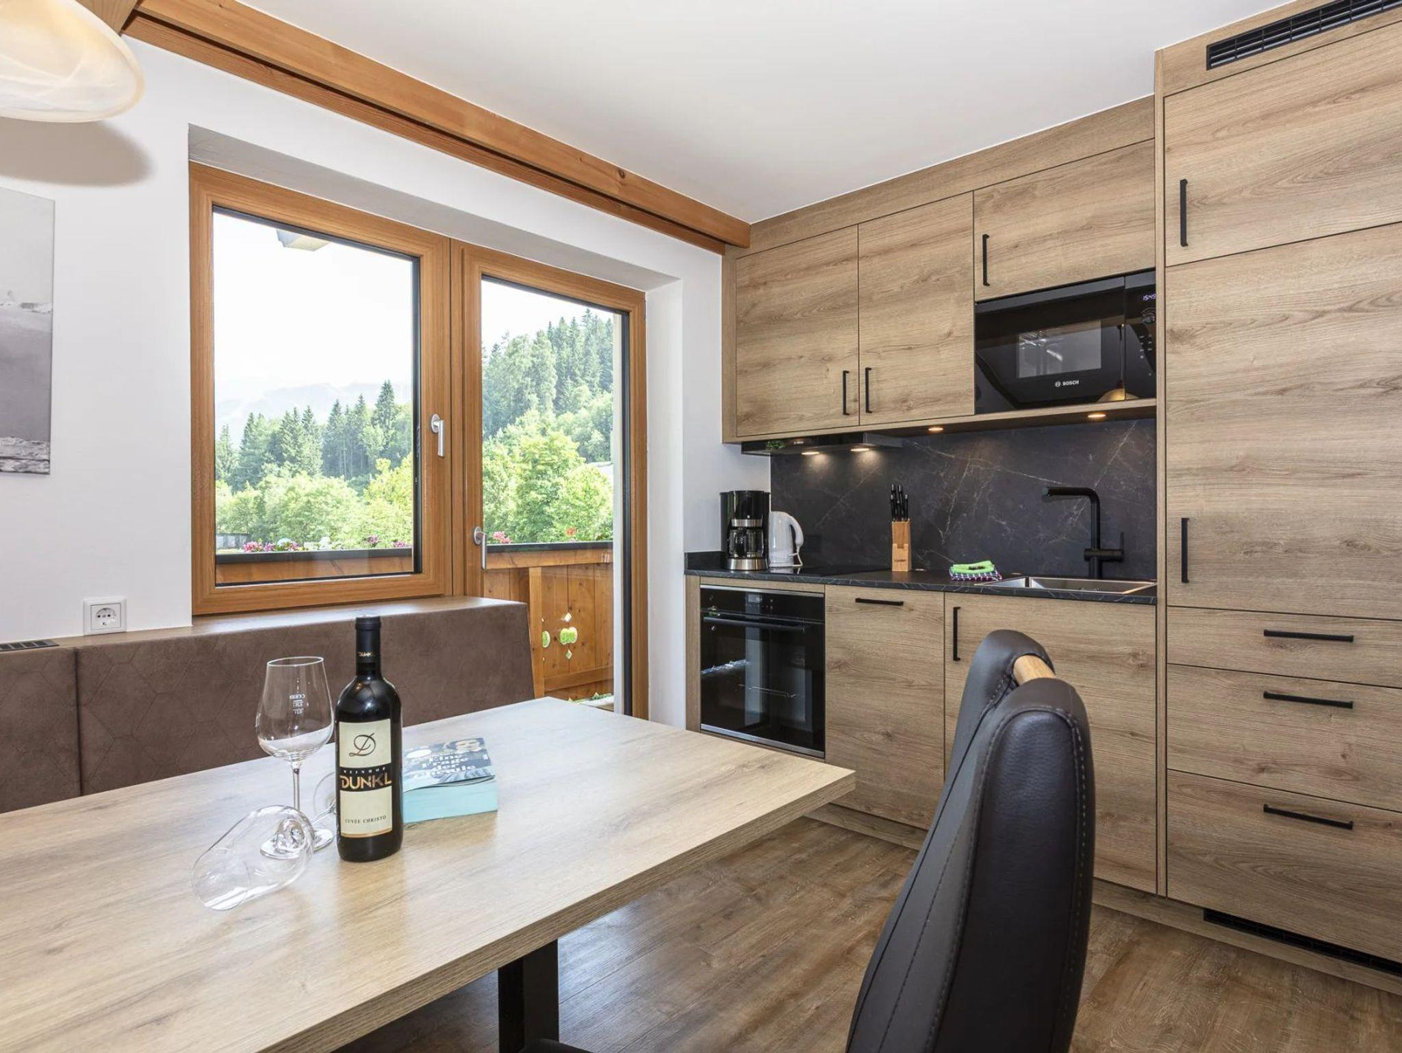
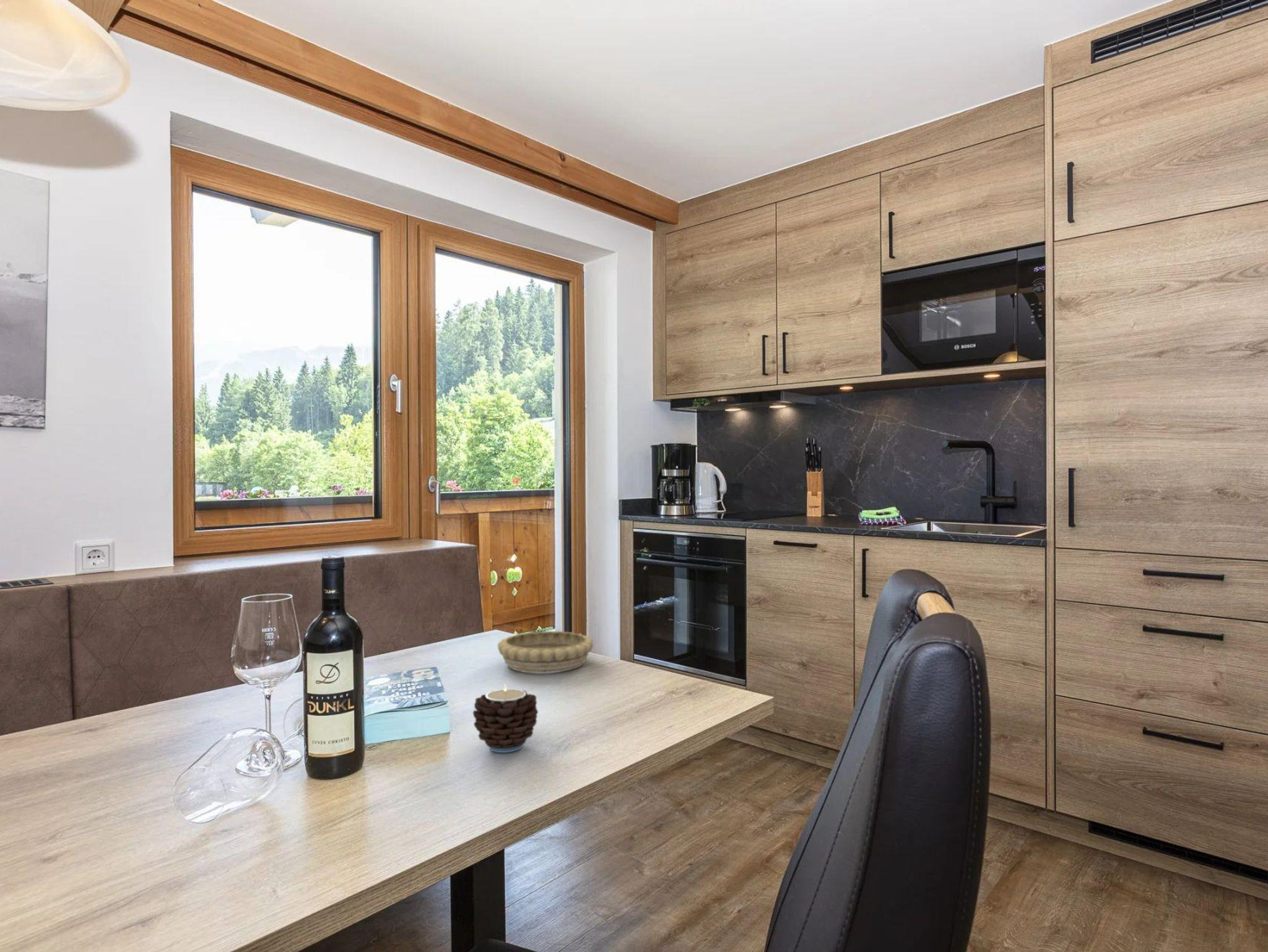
+ decorative bowl [497,630,594,673]
+ candle [472,682,539,753]
